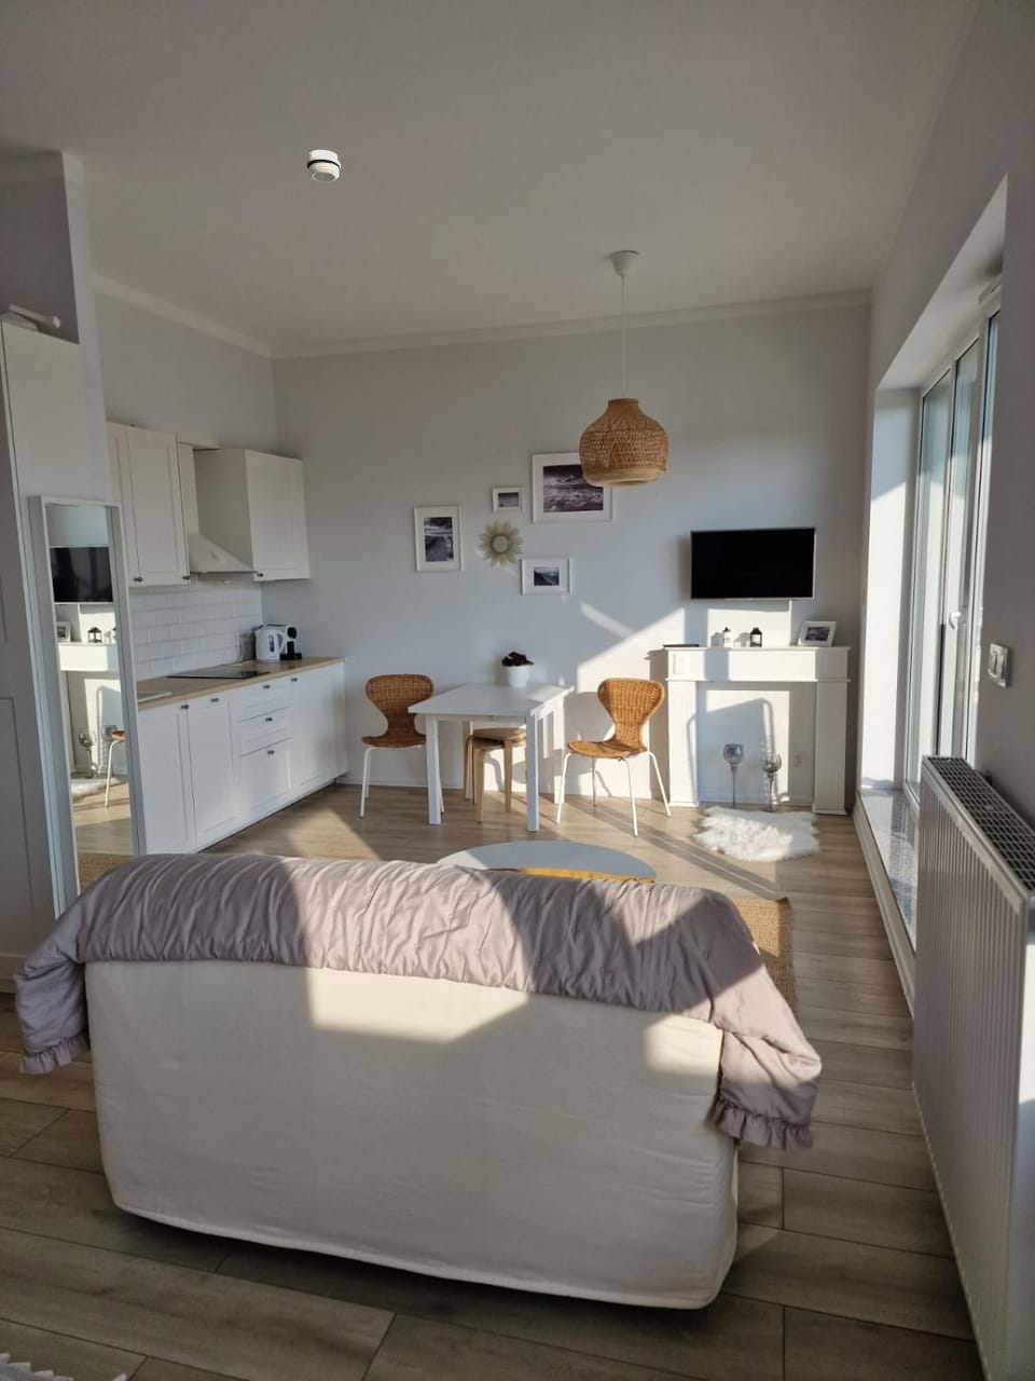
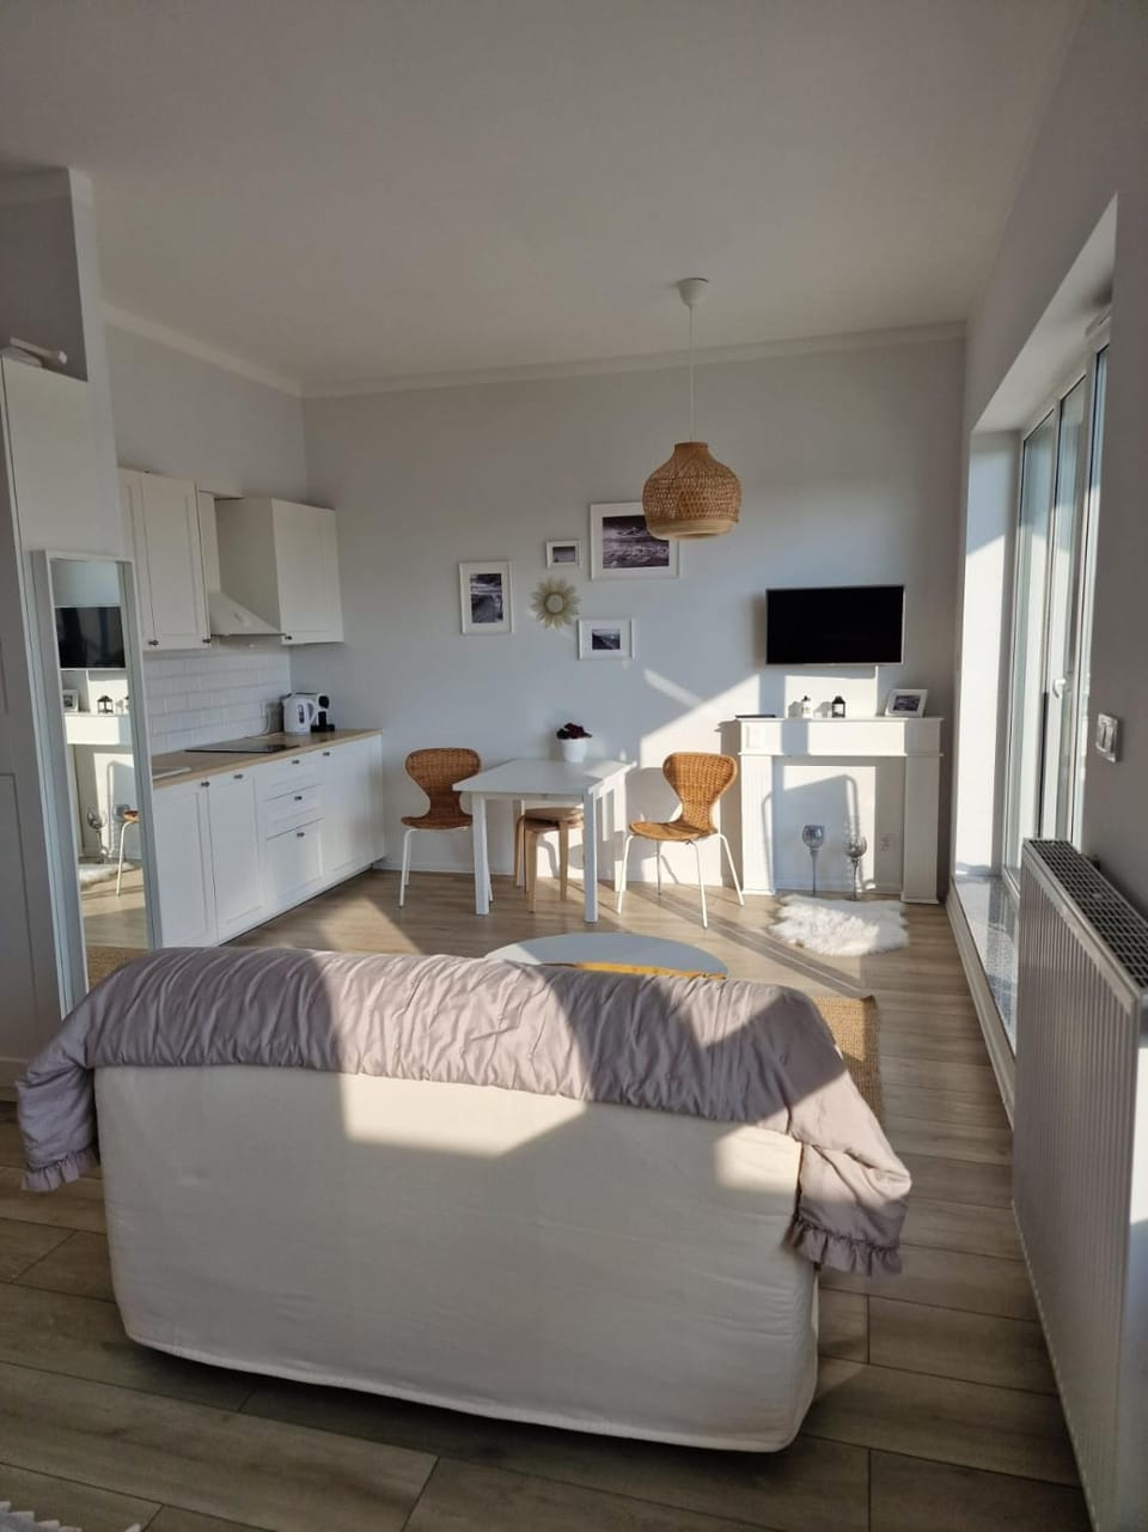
- smoke detector [305,149,341,184]
